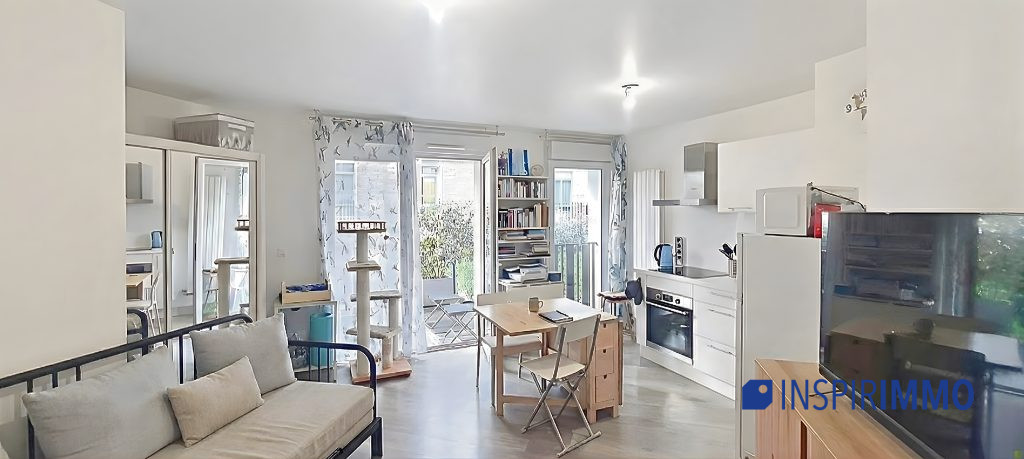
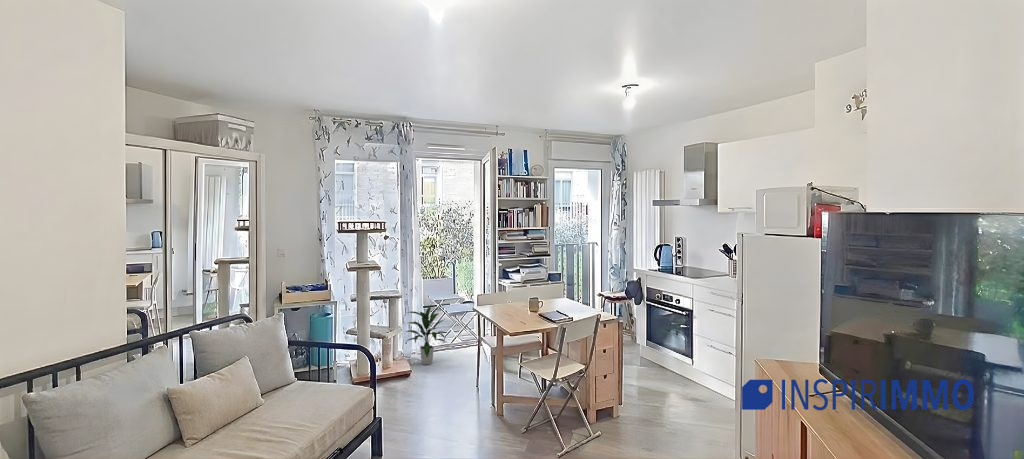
+ indoor plant [404,304,448,366]
